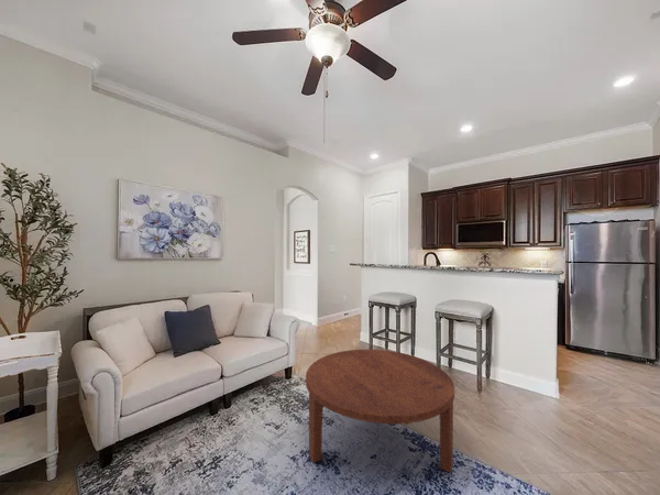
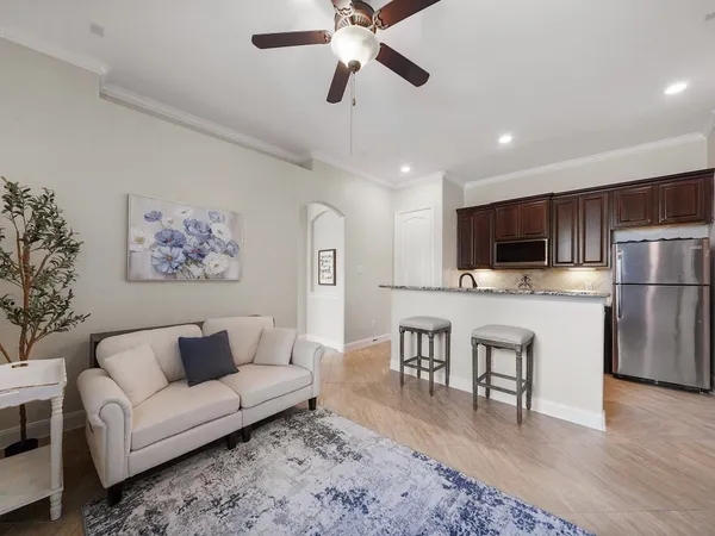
- coffee table [305,349,455,473]
